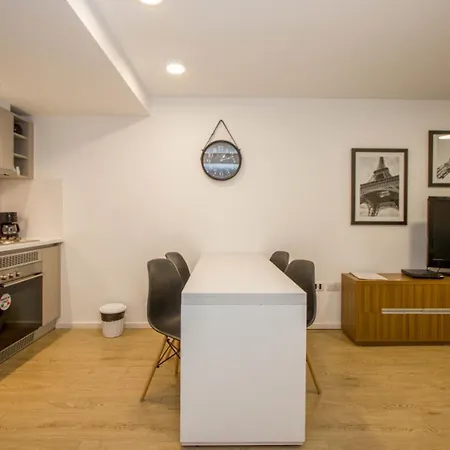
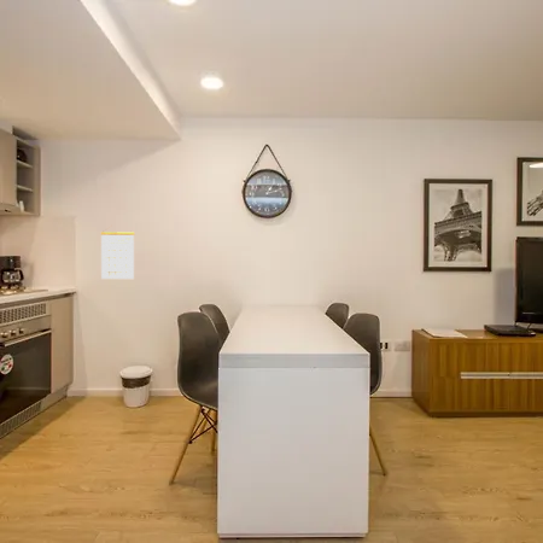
+ calendar [100,226,135,280]
